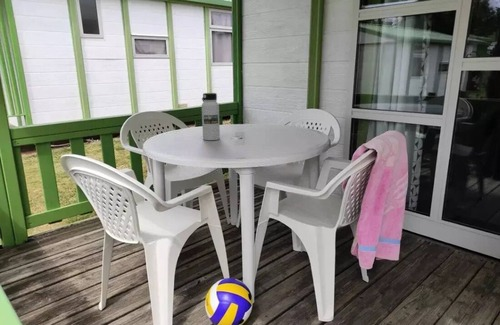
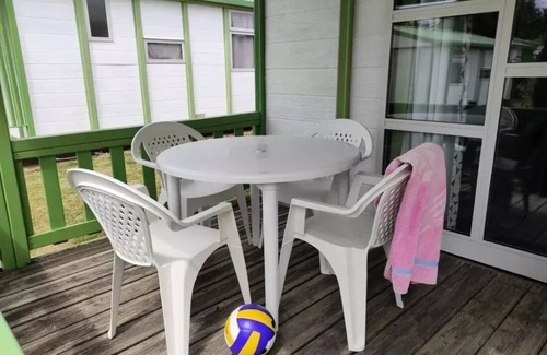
- water bottle [201,92,221,141]
